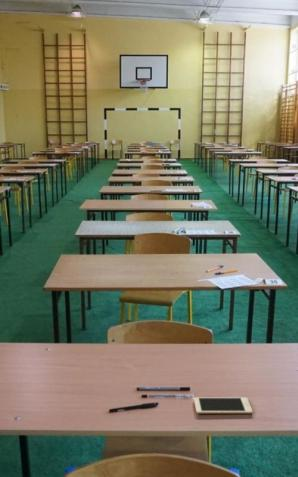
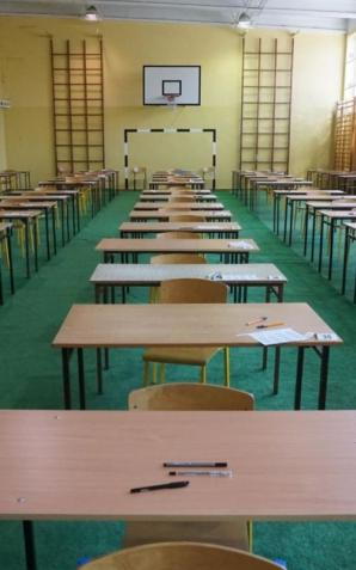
- cell phone [193,396,254,414]
